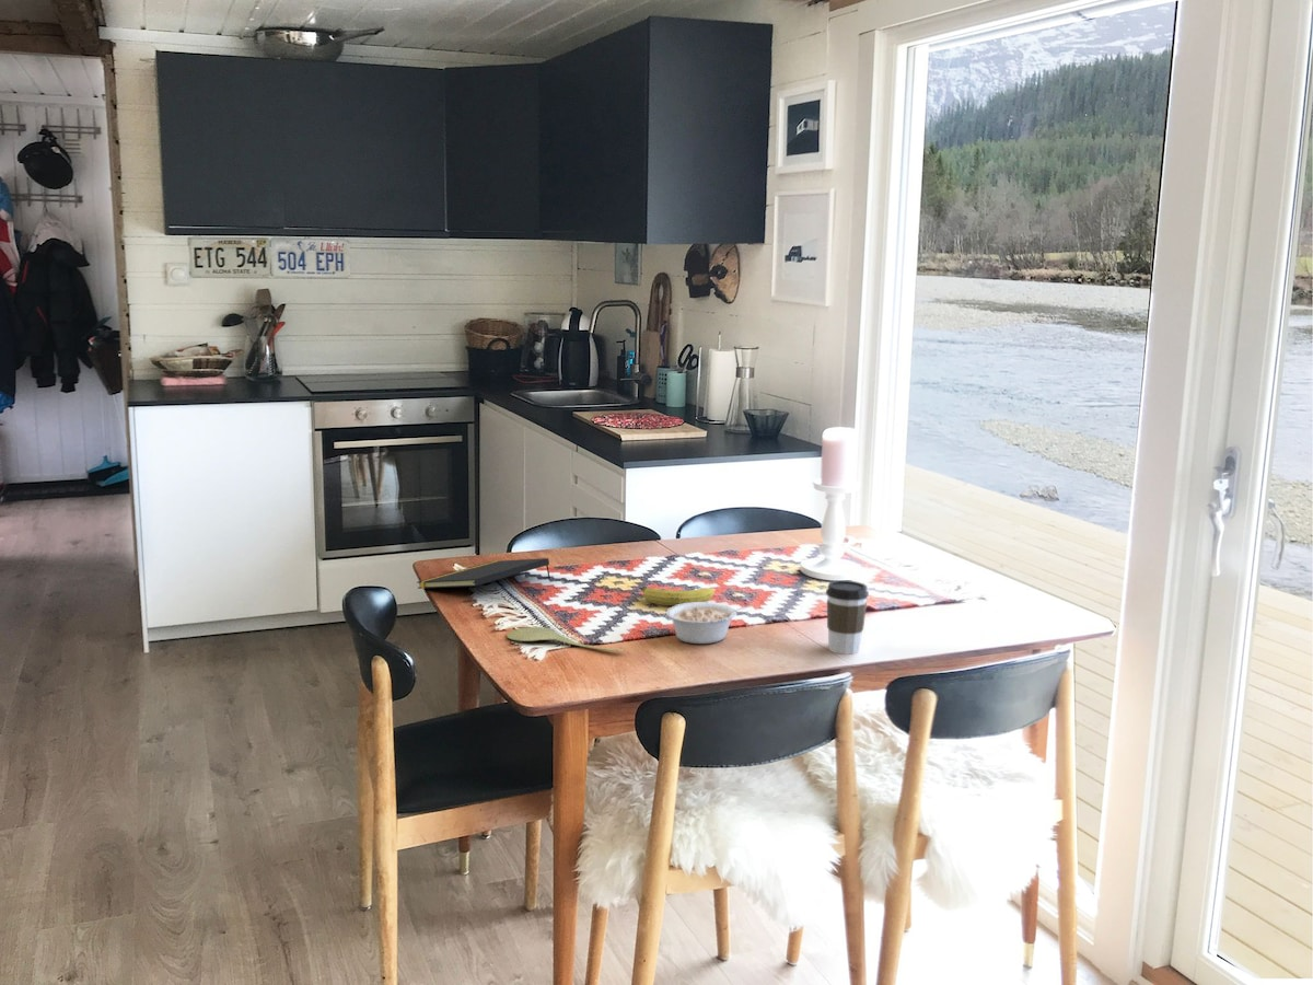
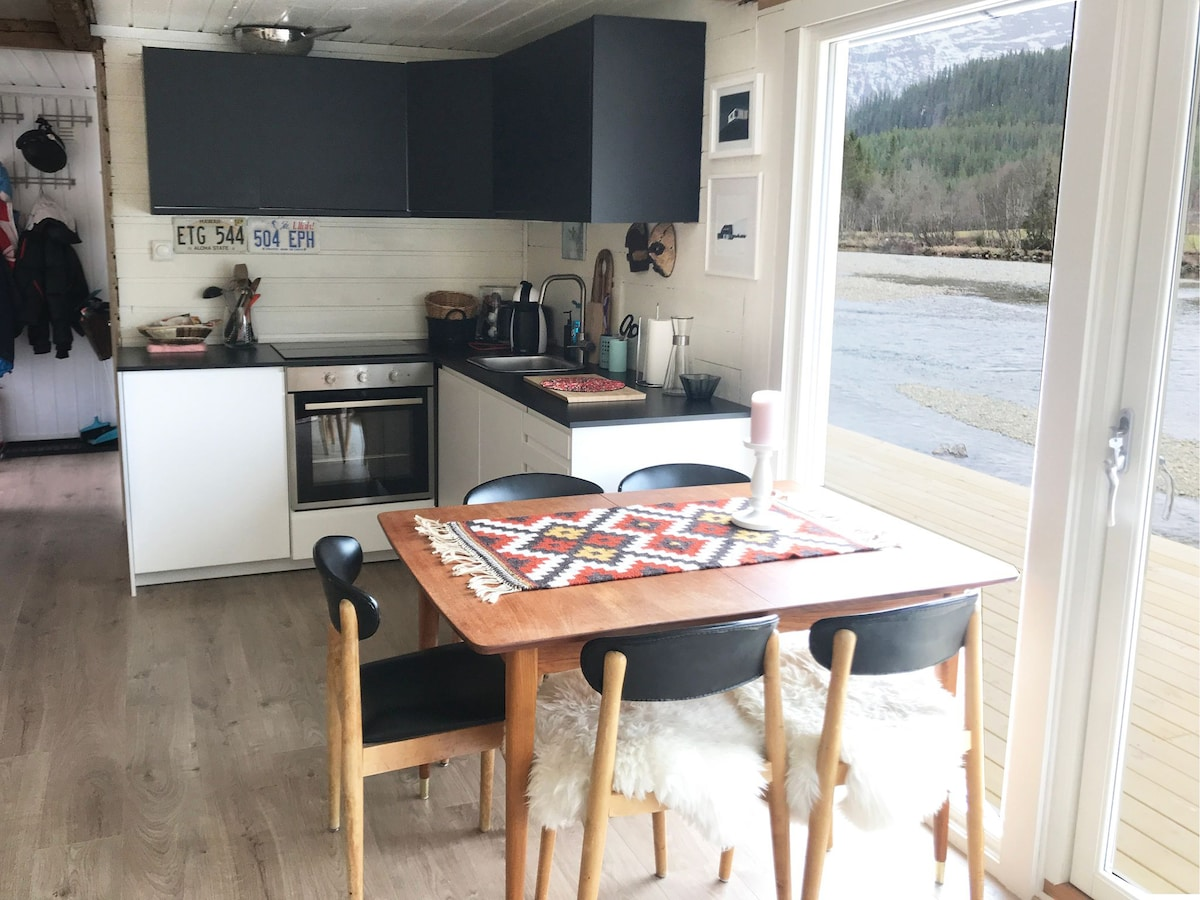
- spoon [506,626,625,653]
- coffee cup [825,580,870,656]
- legume [665,602,753,645]
- fruit [640,586,716,606]
- notepad [416,557,551,590]
